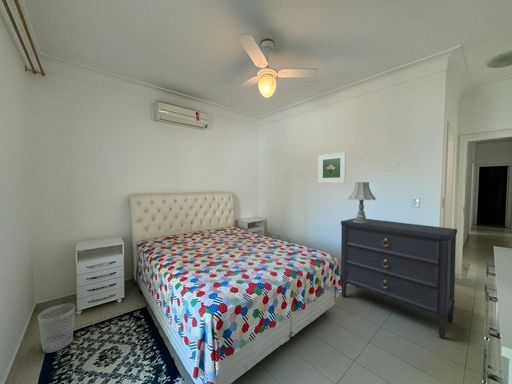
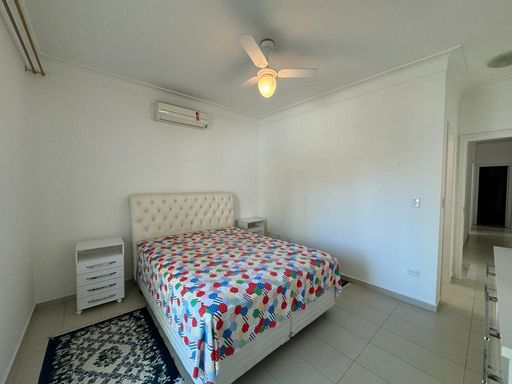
- dresser [340,217,458,340]
- table lamp [347,181,377,223]
- wastebasket [37,303,76,354]
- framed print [318,152,347,184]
